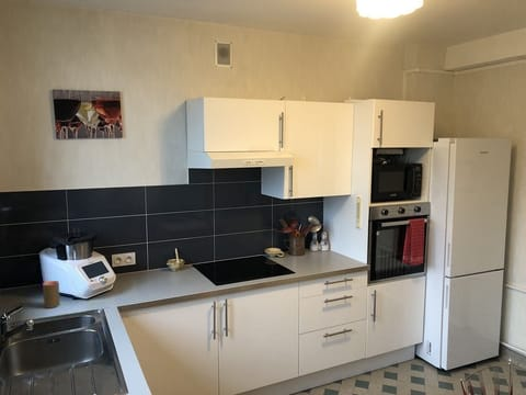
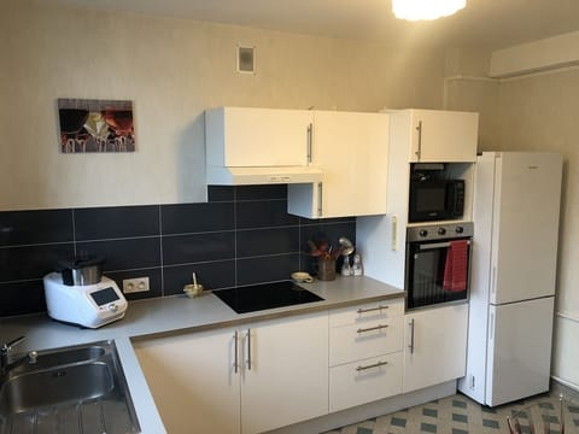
- cup [42,280,61,309]
